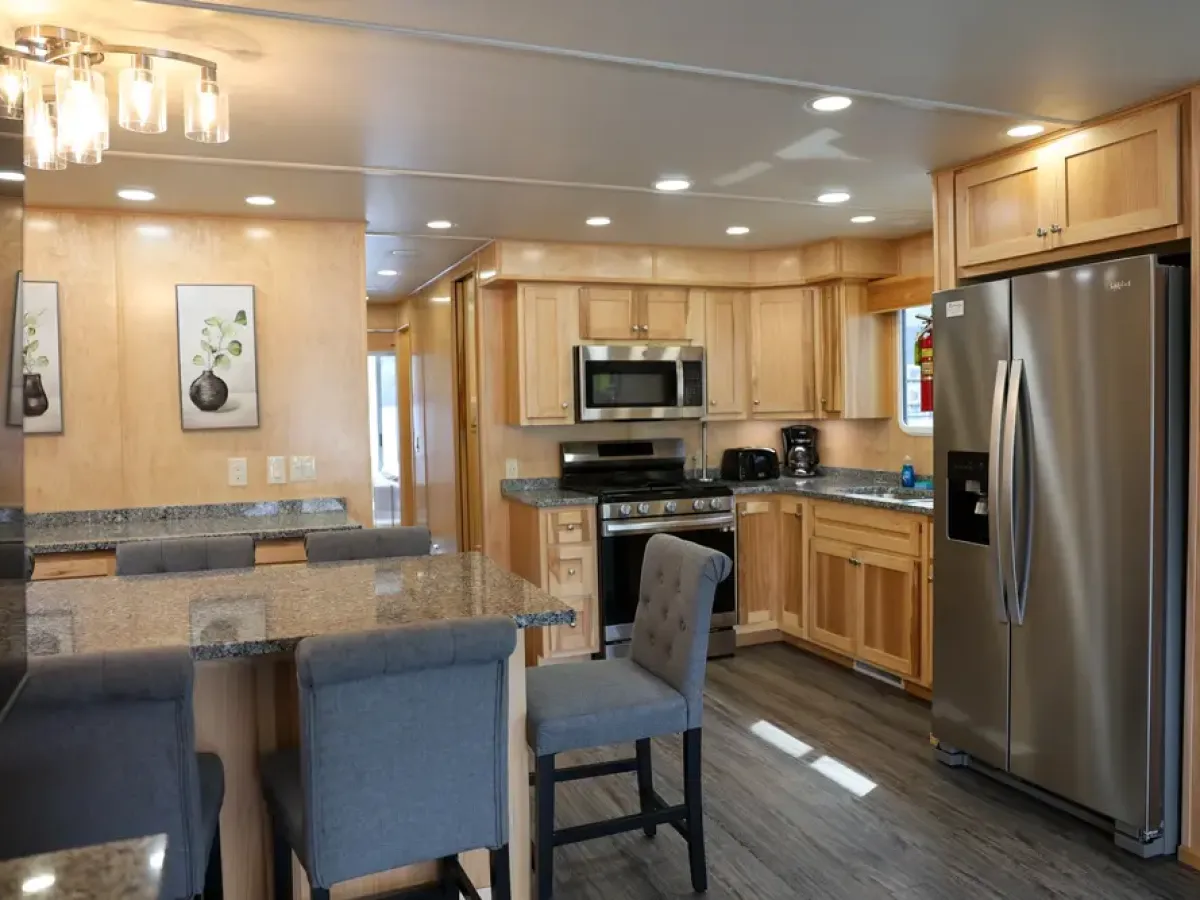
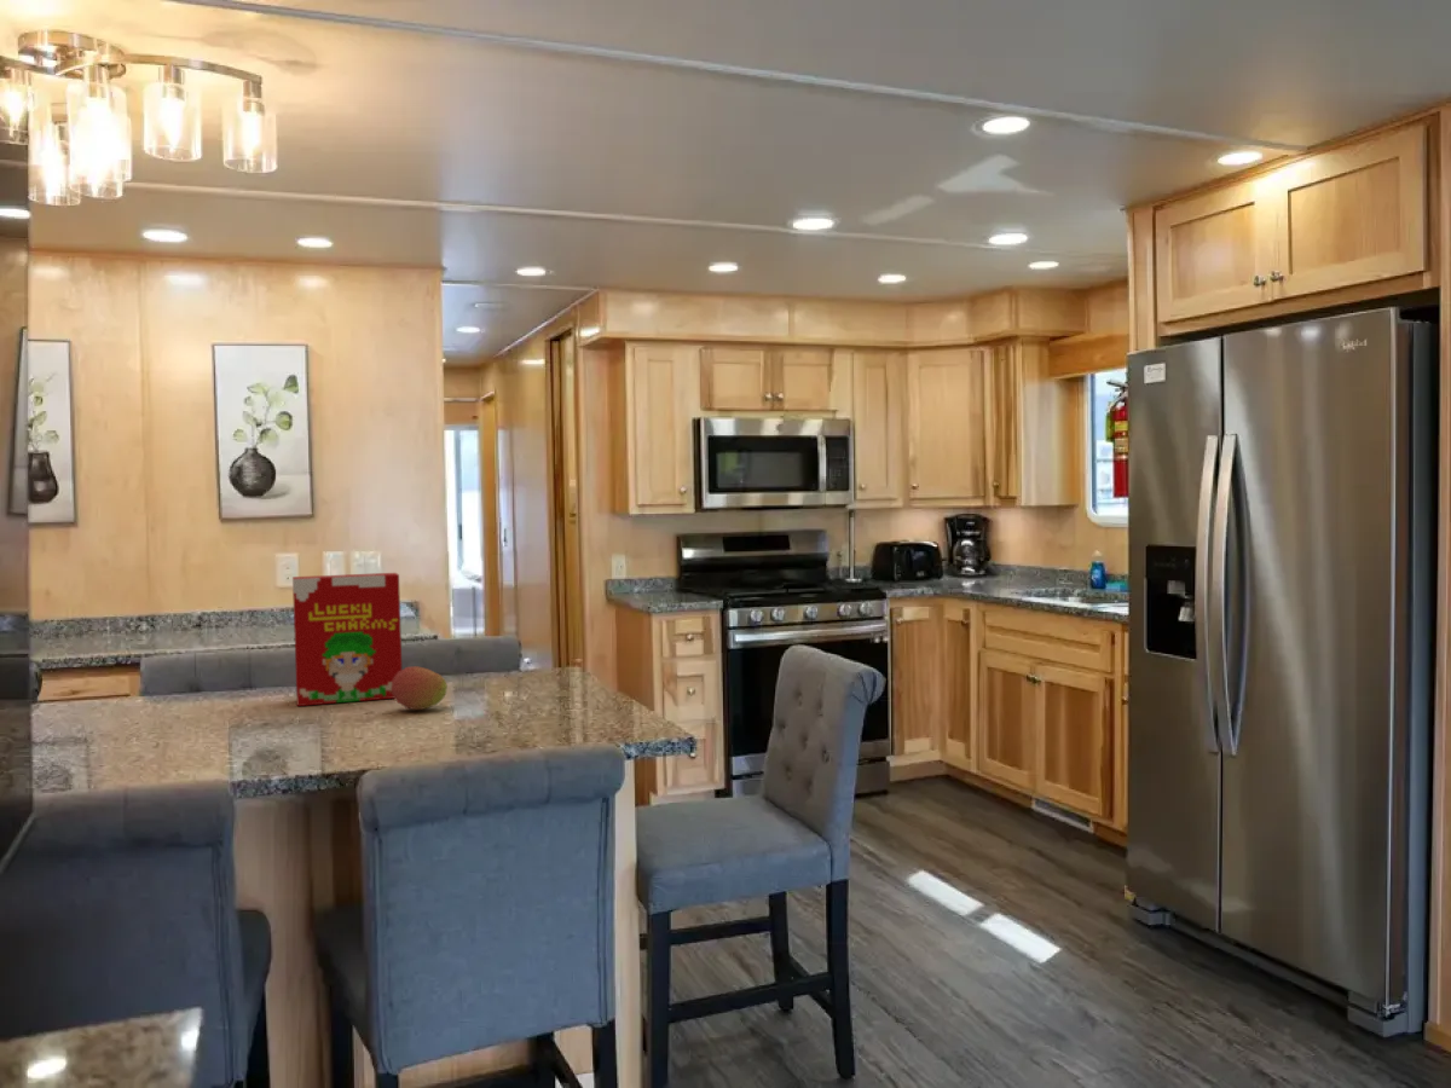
+ fruit [389,665,449,711]
+ cereal box [291,572,403,707]
